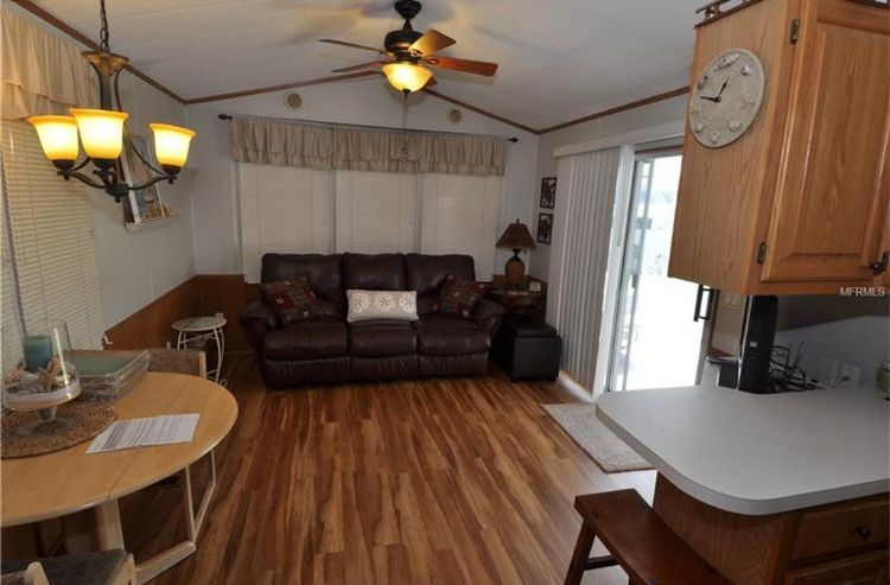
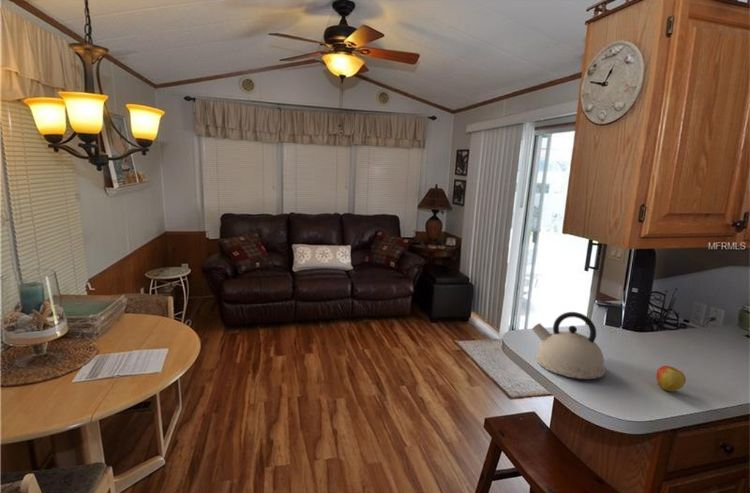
+ kettle [531,311,607,380]
+ apple [655,365,687,393]
